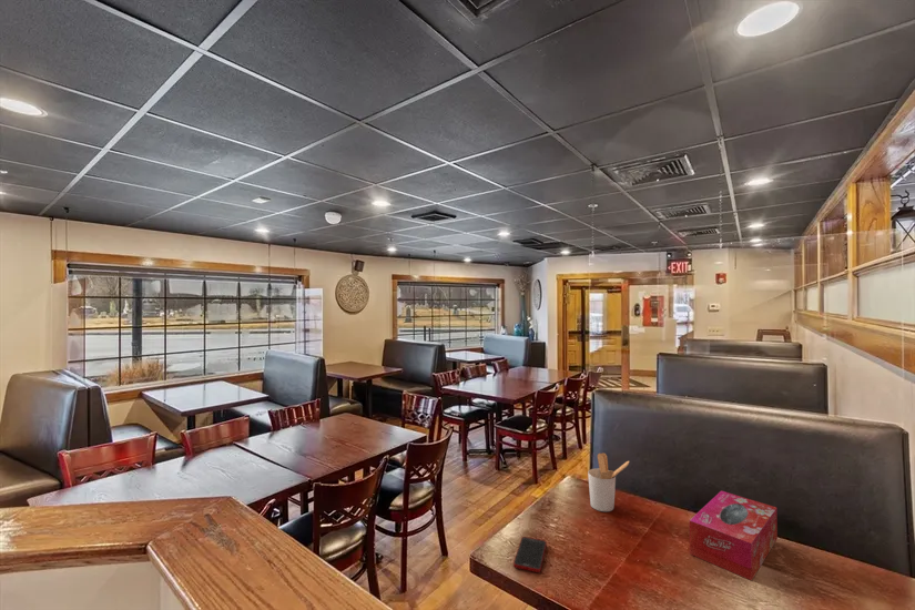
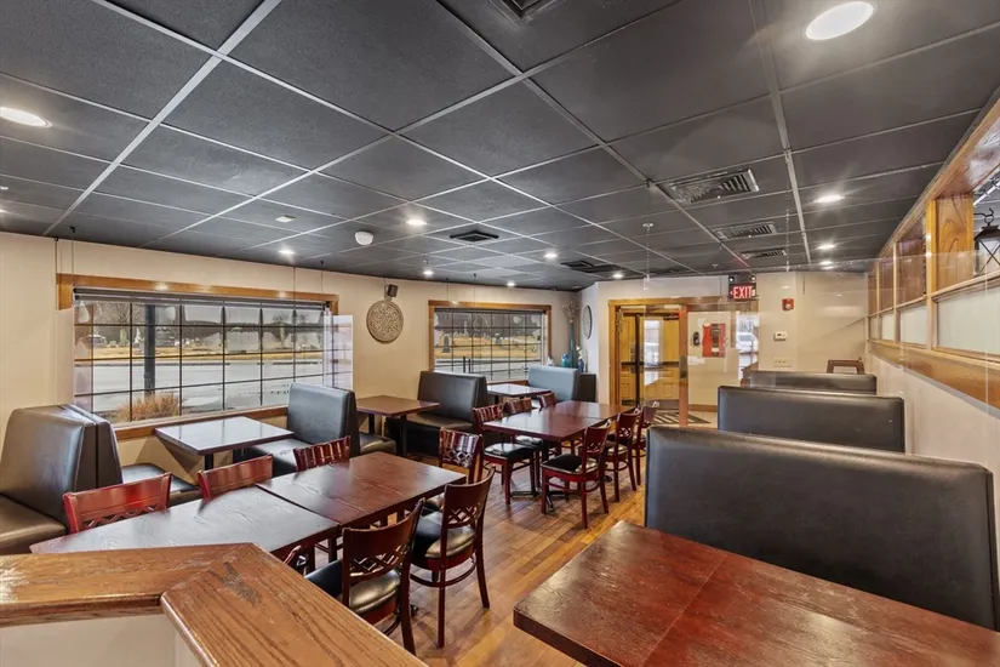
- utensil holder [587,453,630,512]
- cell phone [512,536,548,573]
- tissue box [688,489,779,581]
